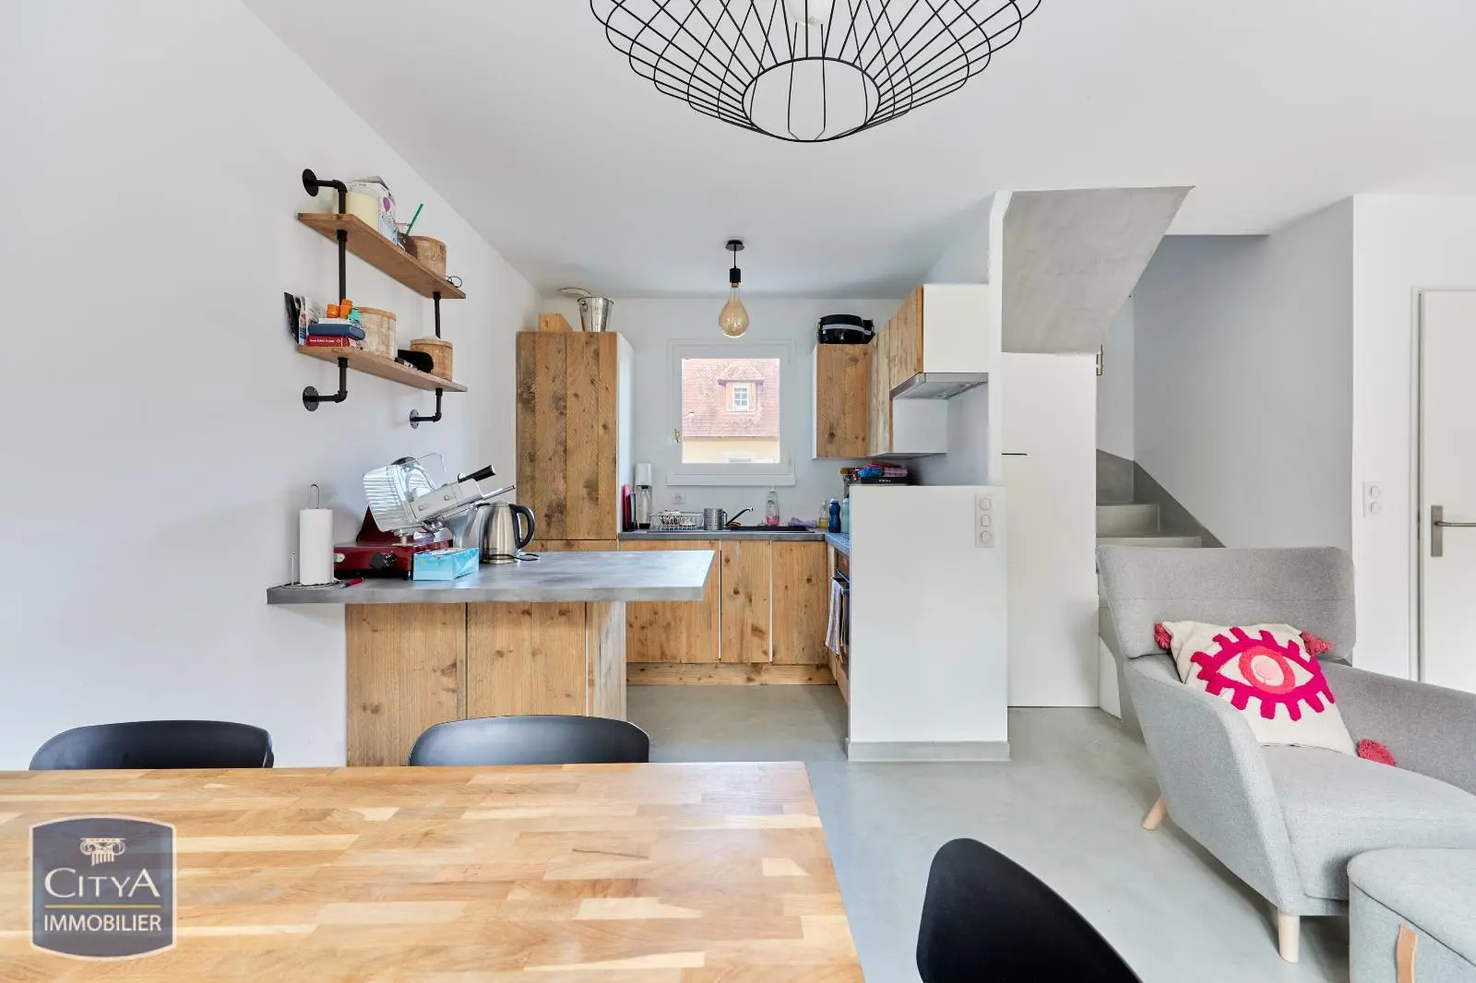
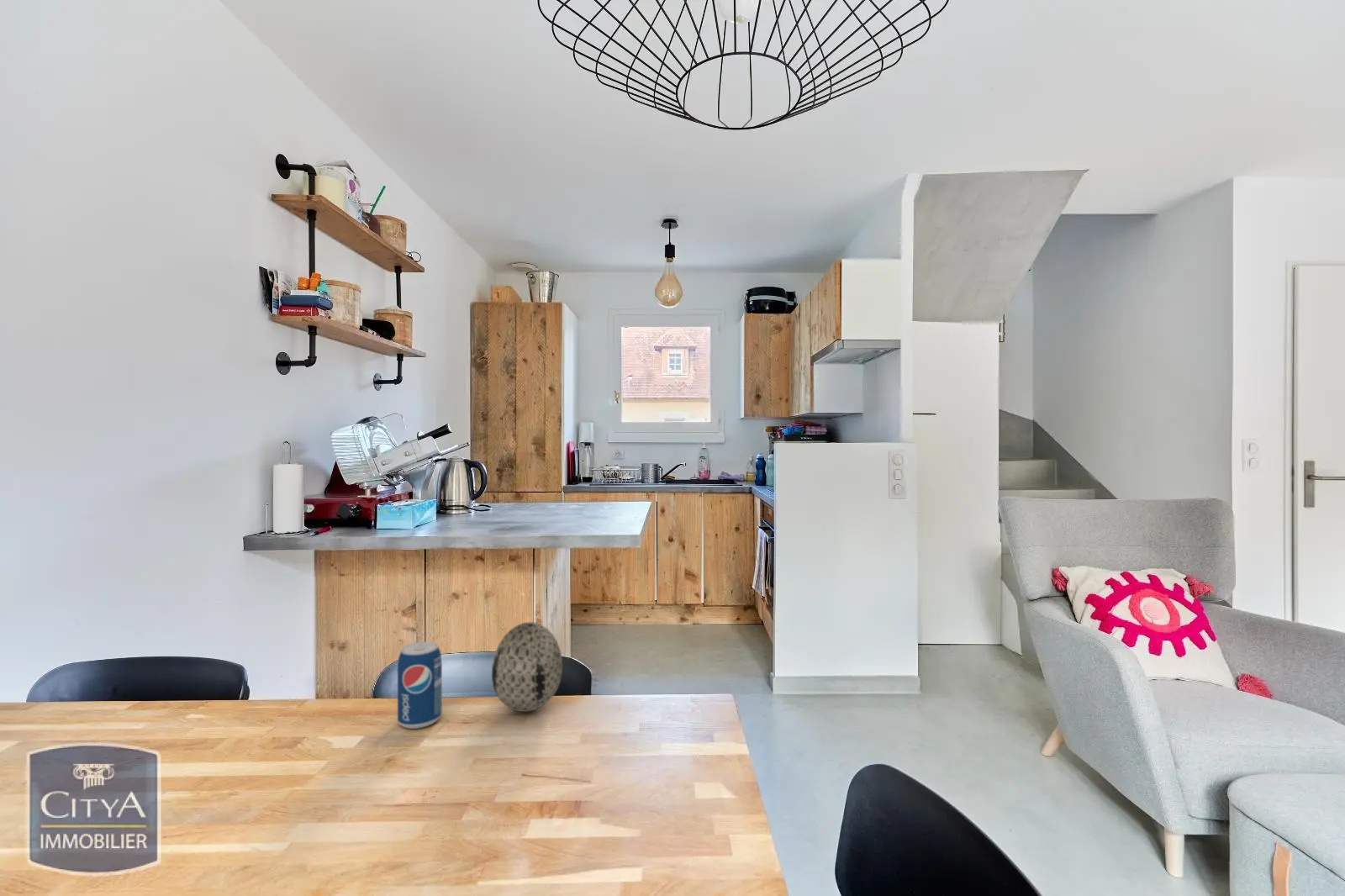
+ decorative egg [491,621,563,713]
+ beverage can [397,641,443,730]
